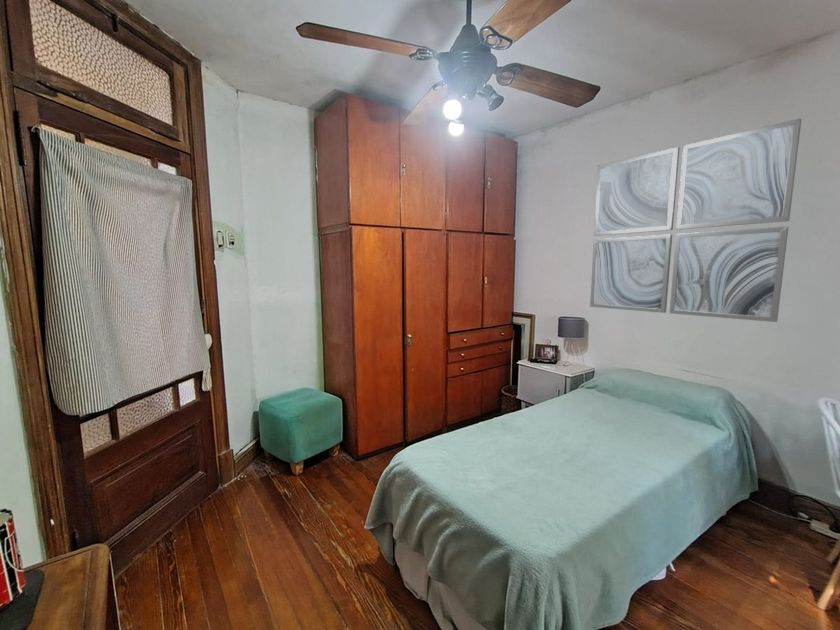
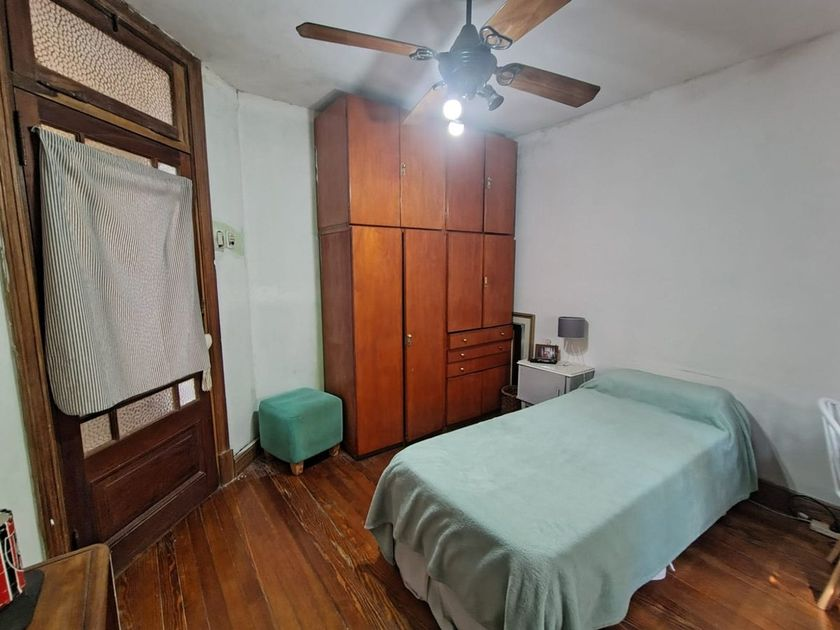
- wall art [589,117,802,323]
